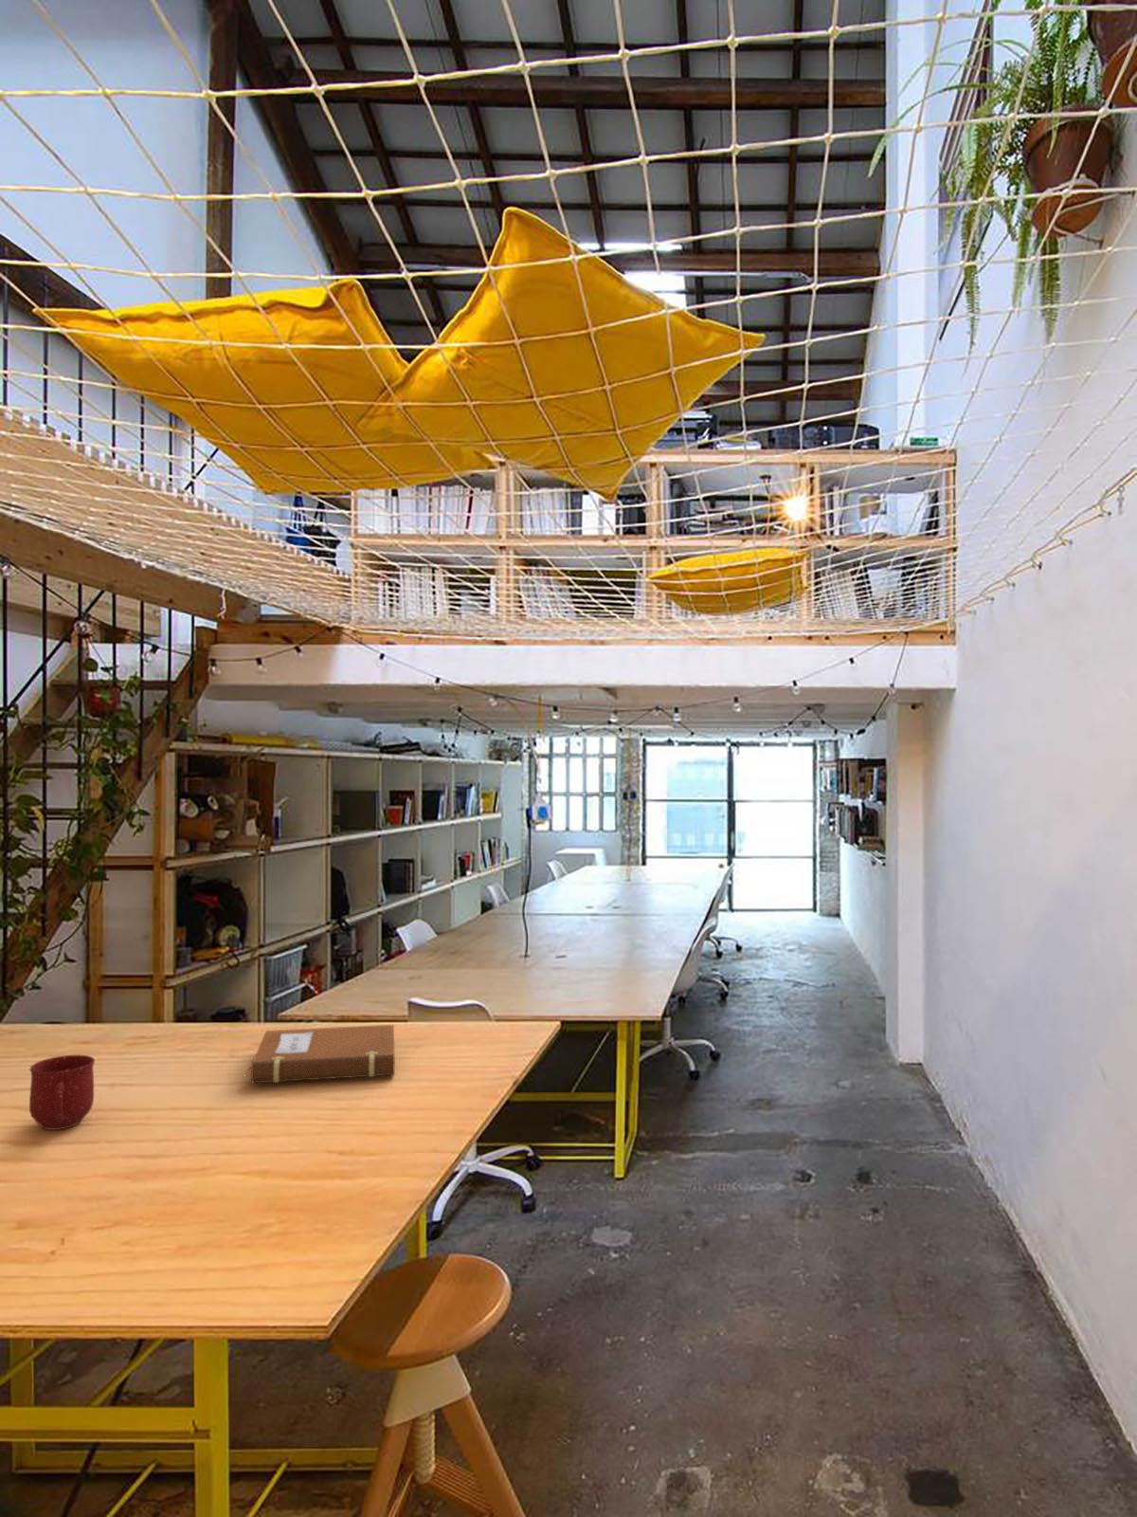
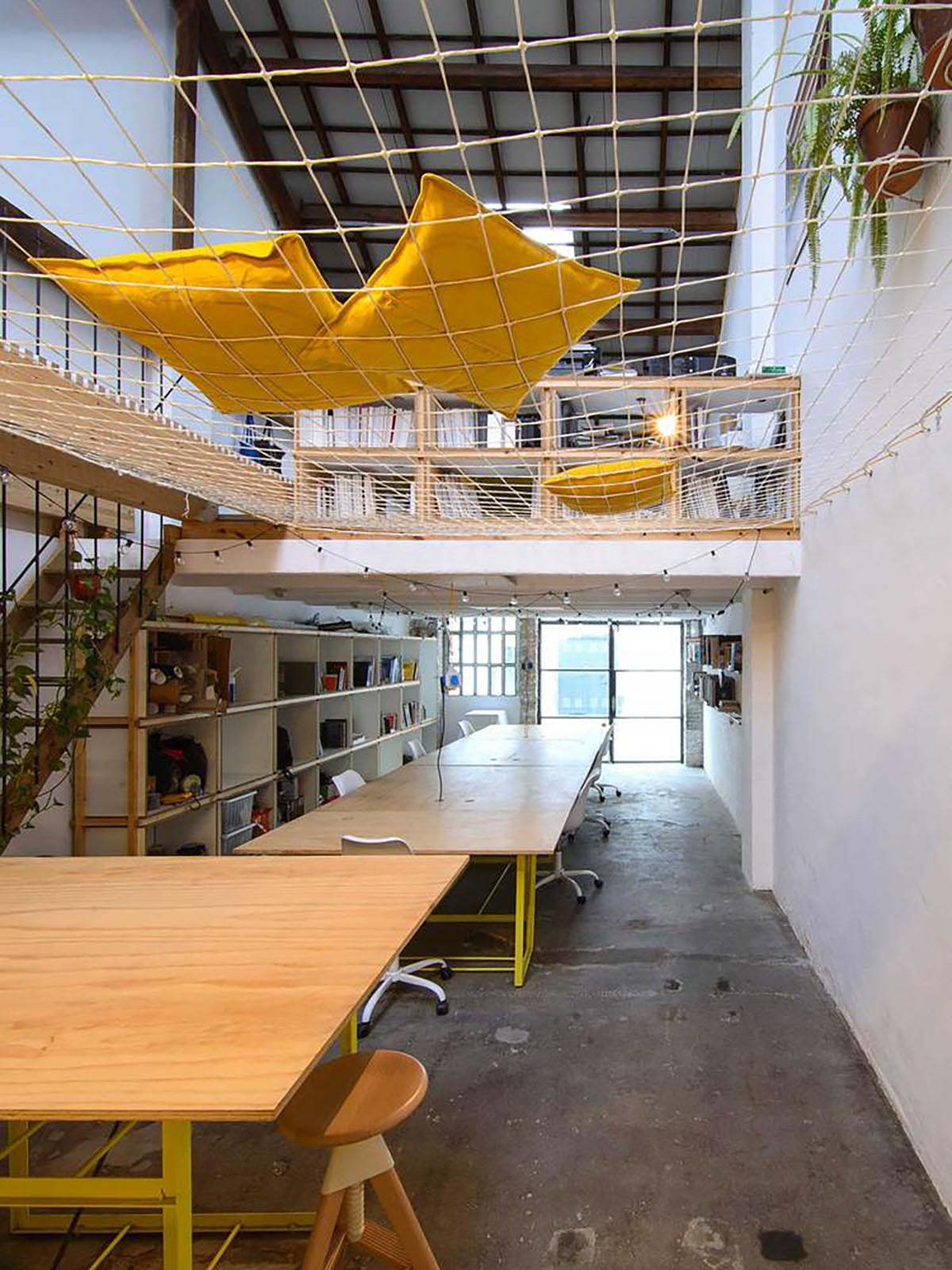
- mug [29,1055,96,1131]
- notebook [245,1024,395,1083]
